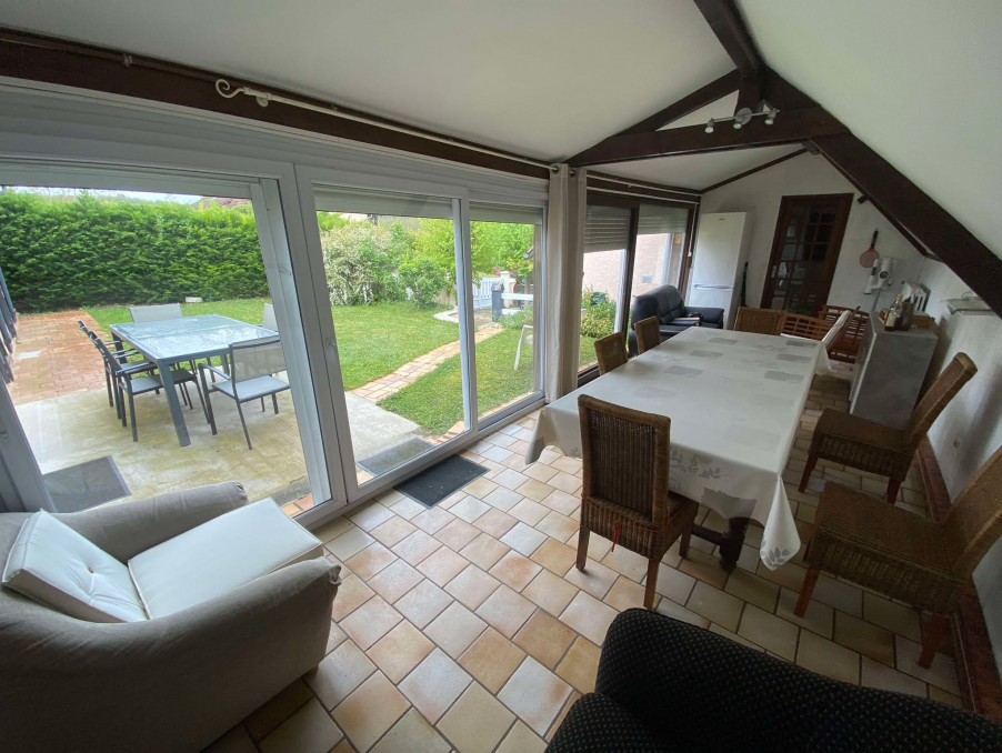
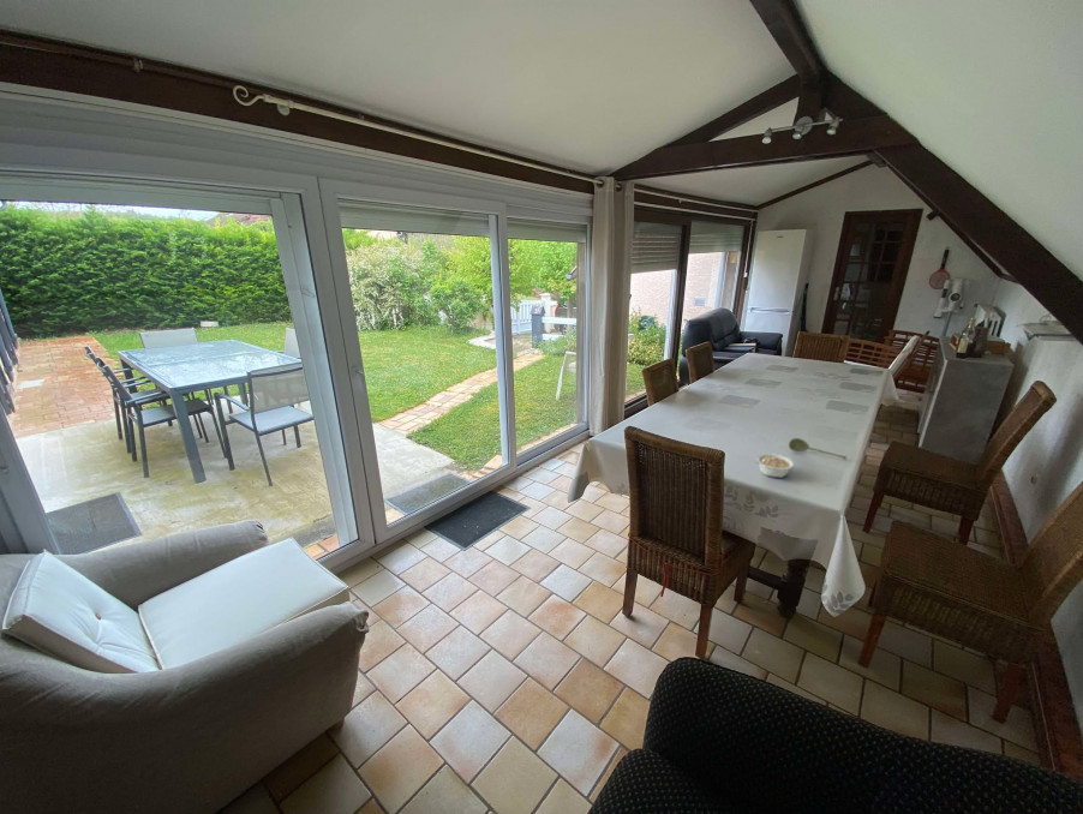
+ legume [755,451,795,479]
+ soupspoon [788,437,848,461]
